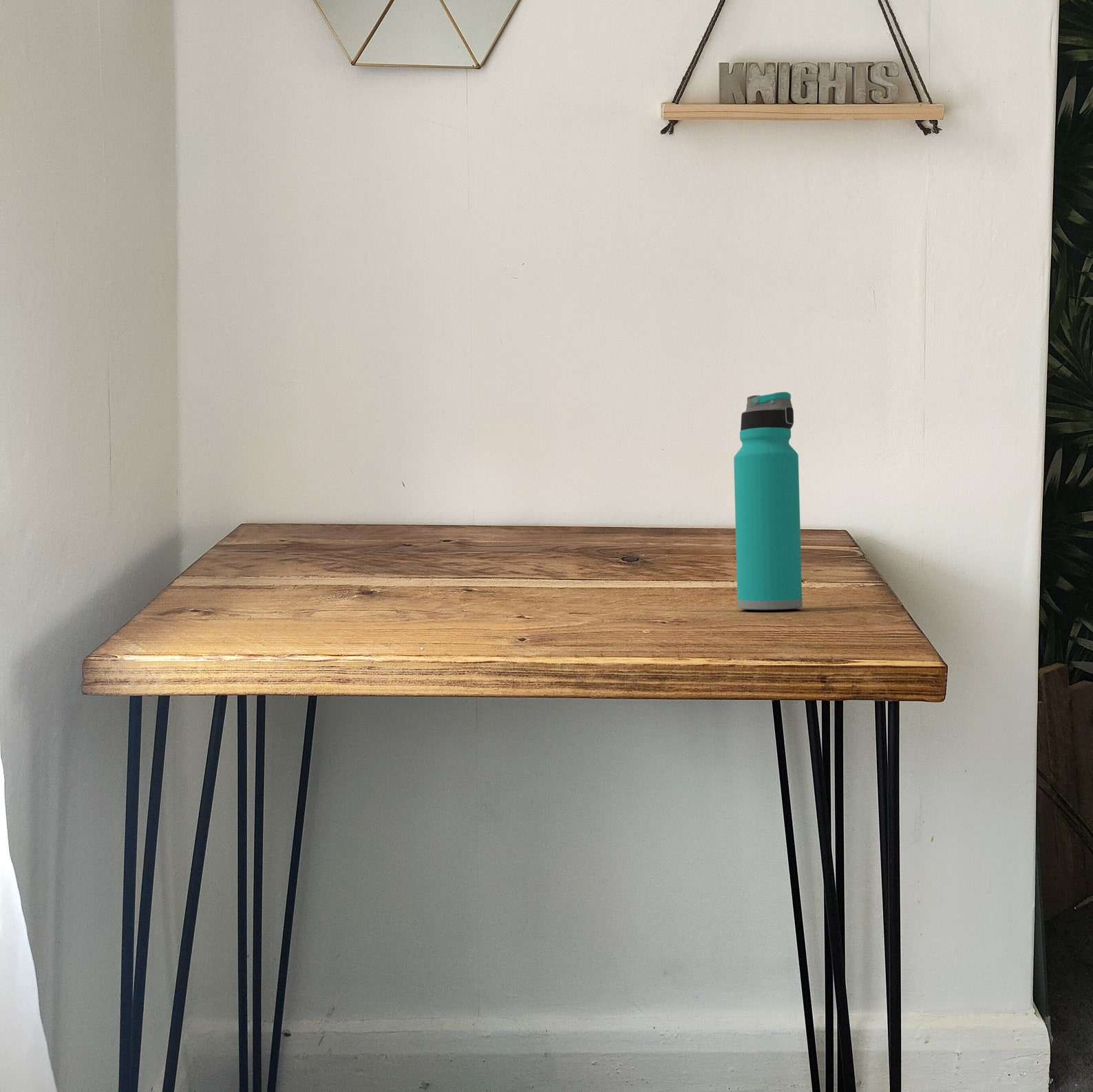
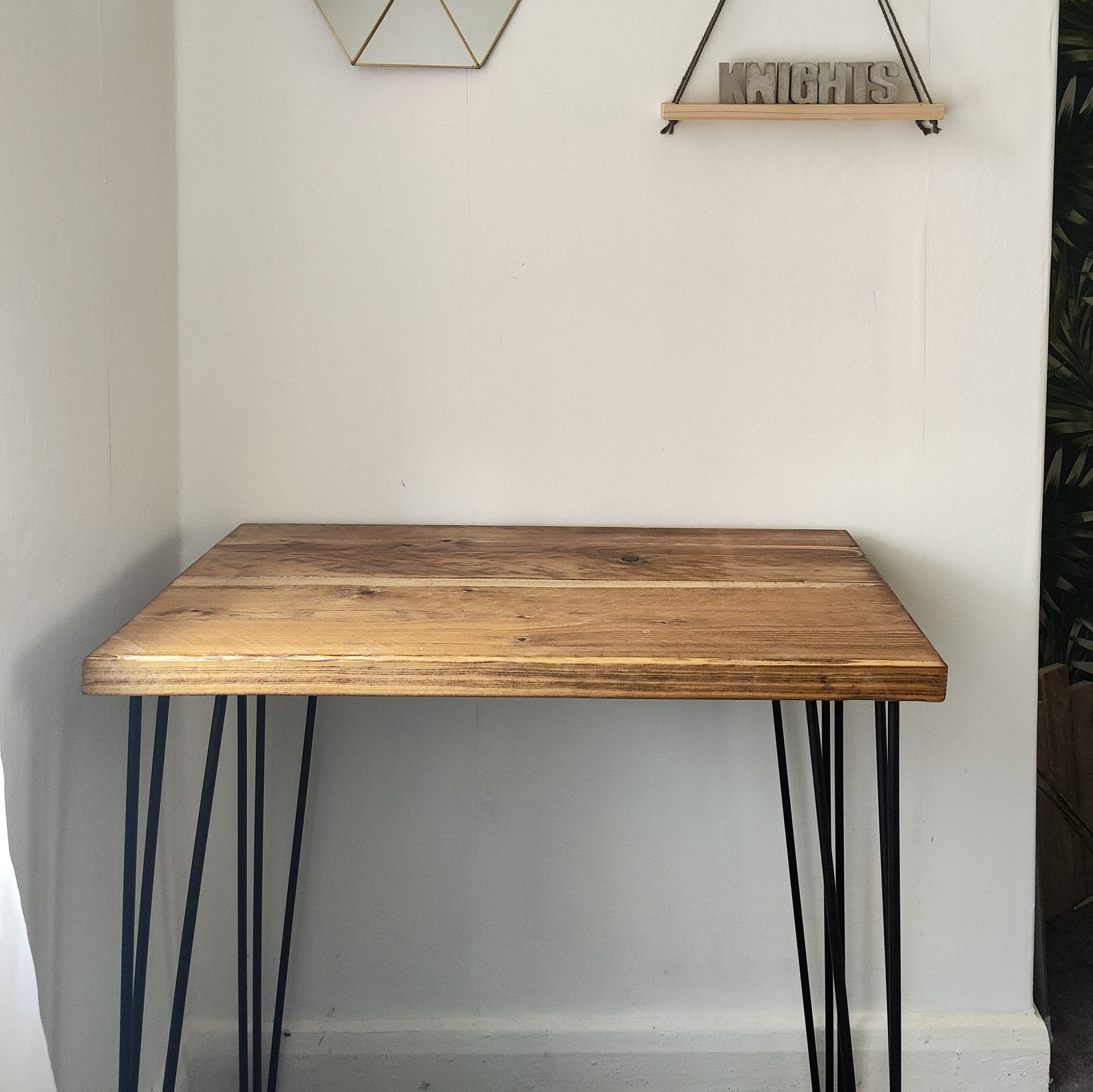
- water bottle [733,392,803,611]
